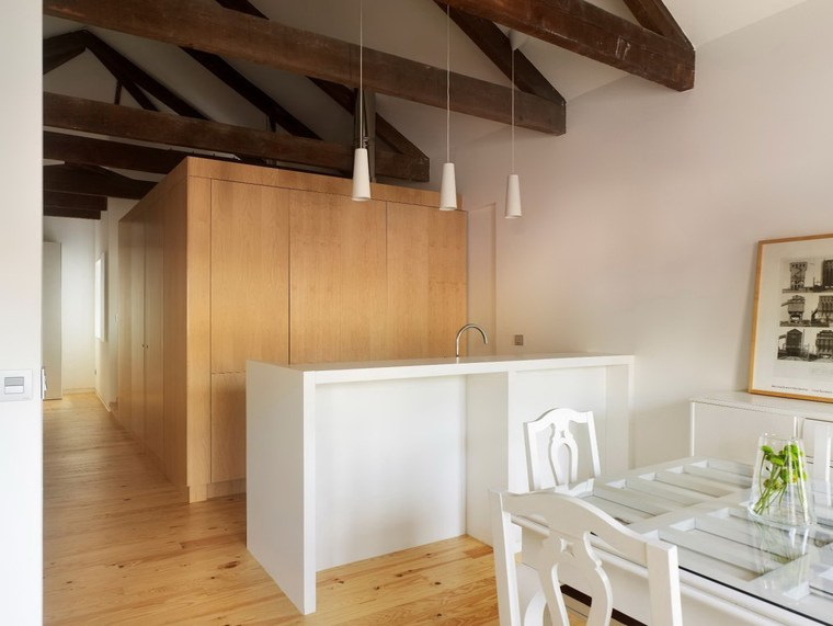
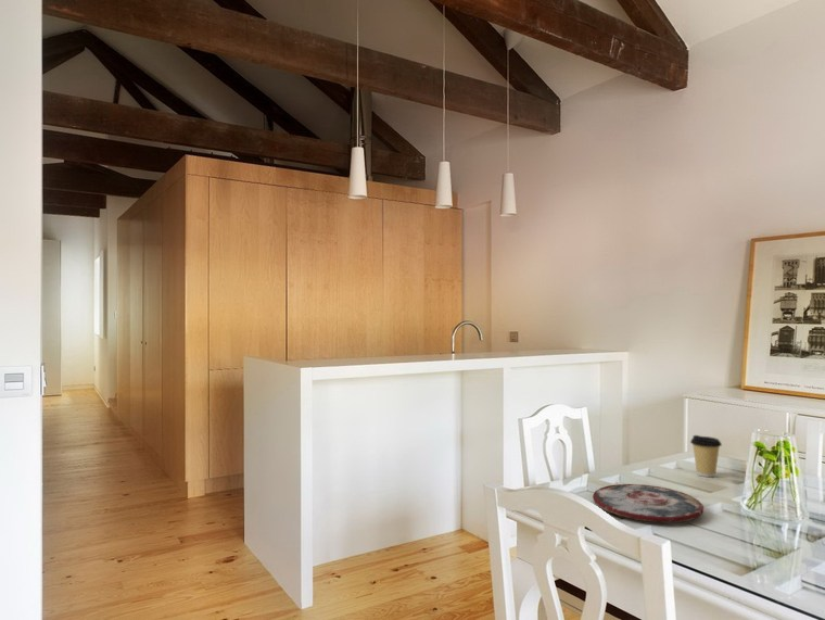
+ plate [592,483,705,523]
+ coffee cup [689,434,723,478]
